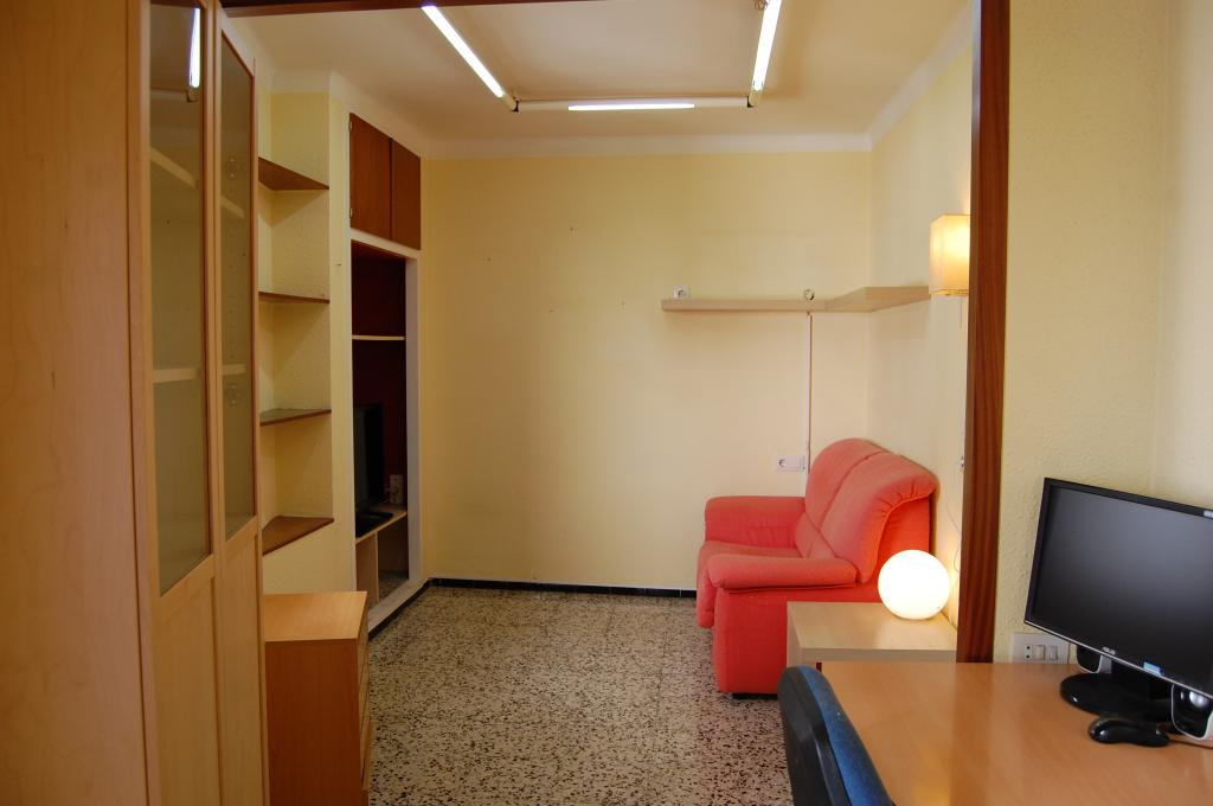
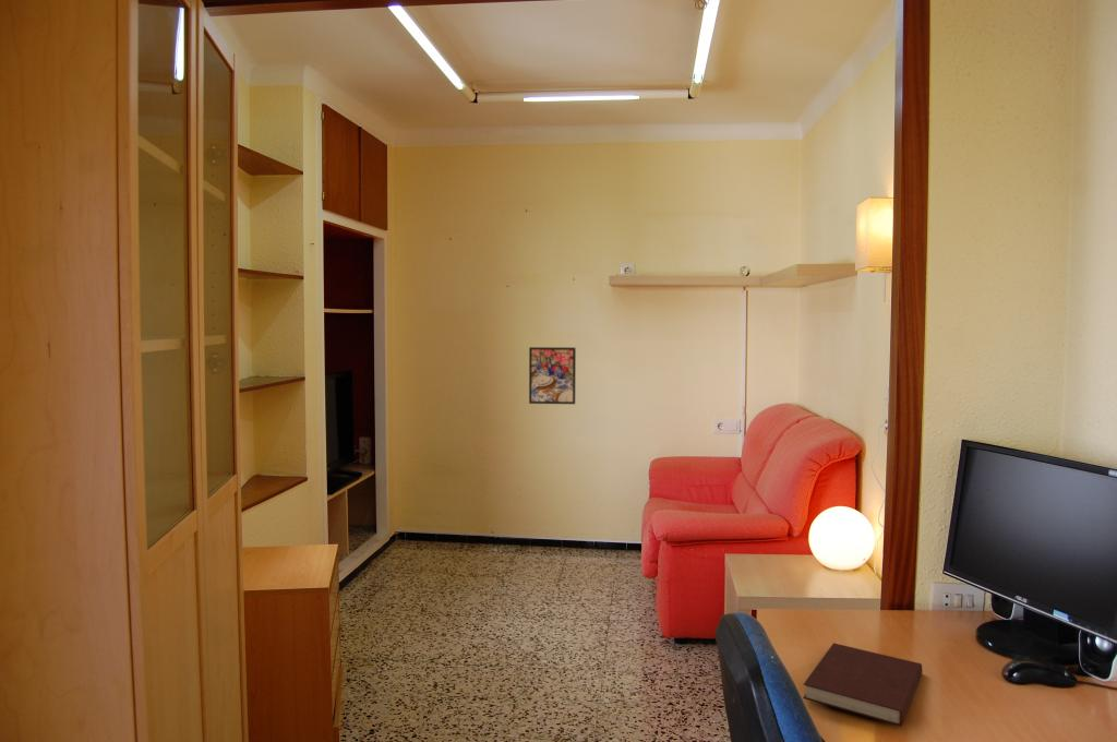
+ notebook [802,642,924,728]
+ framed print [528,346,577,405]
